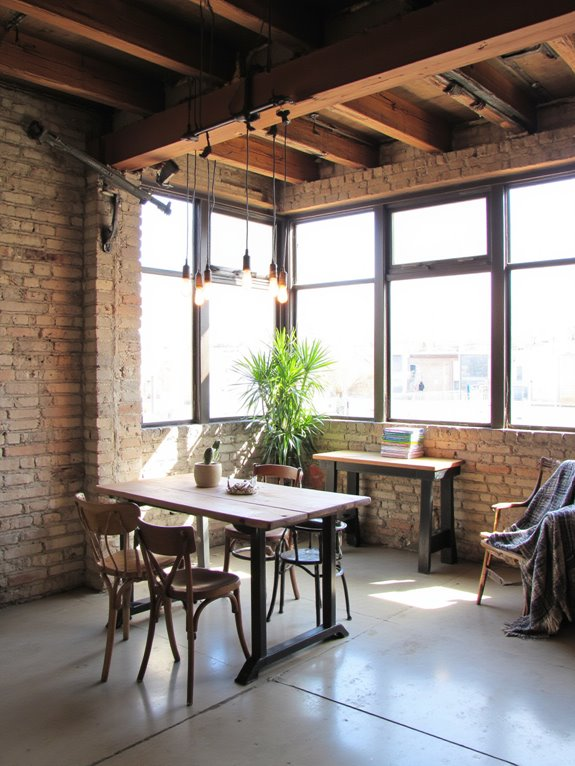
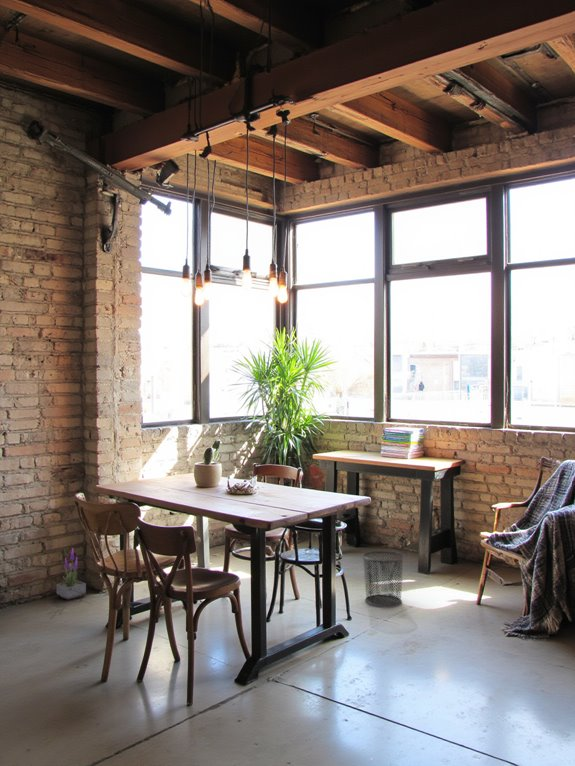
+ potted plant [56,548,87,600]
+ waste bin [361,550,406,608]
